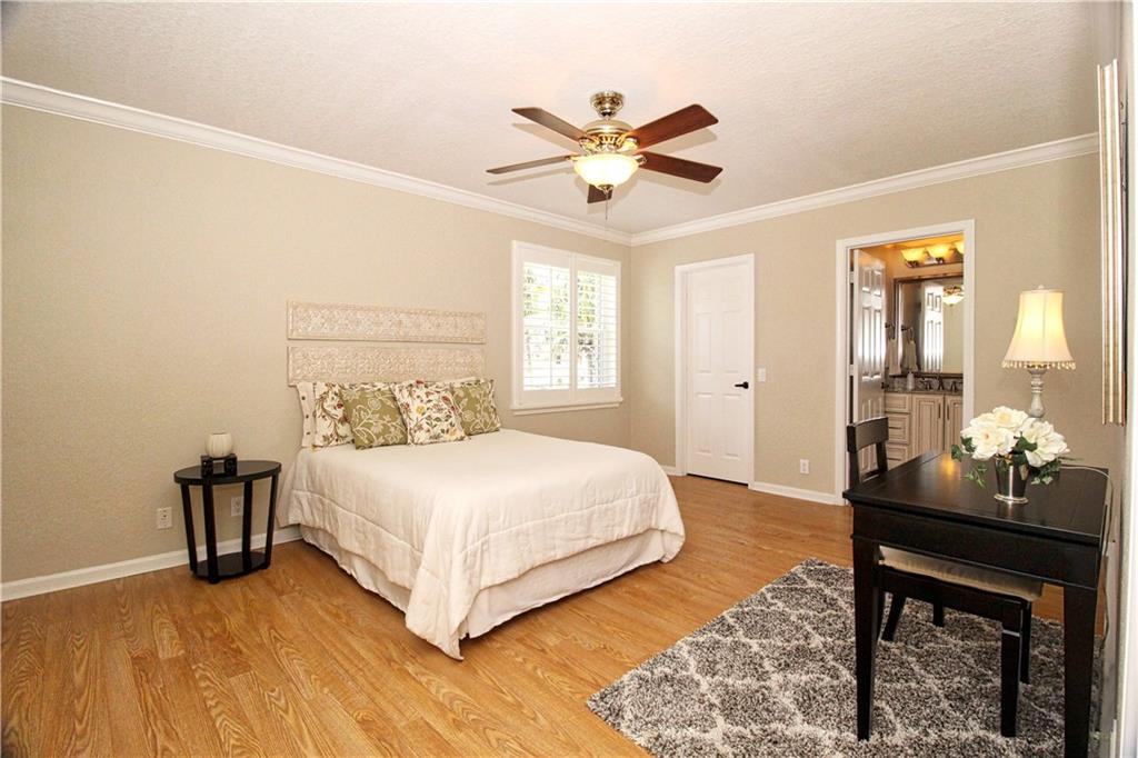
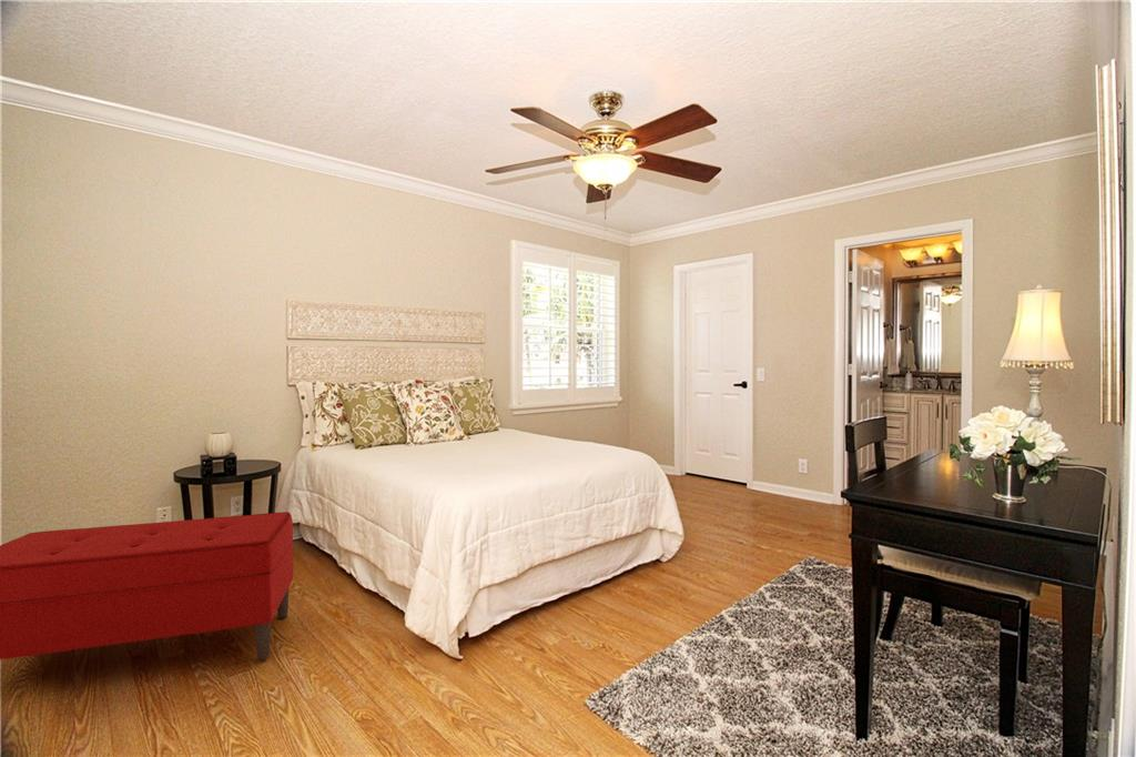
+ bench [0,511,295,660]
